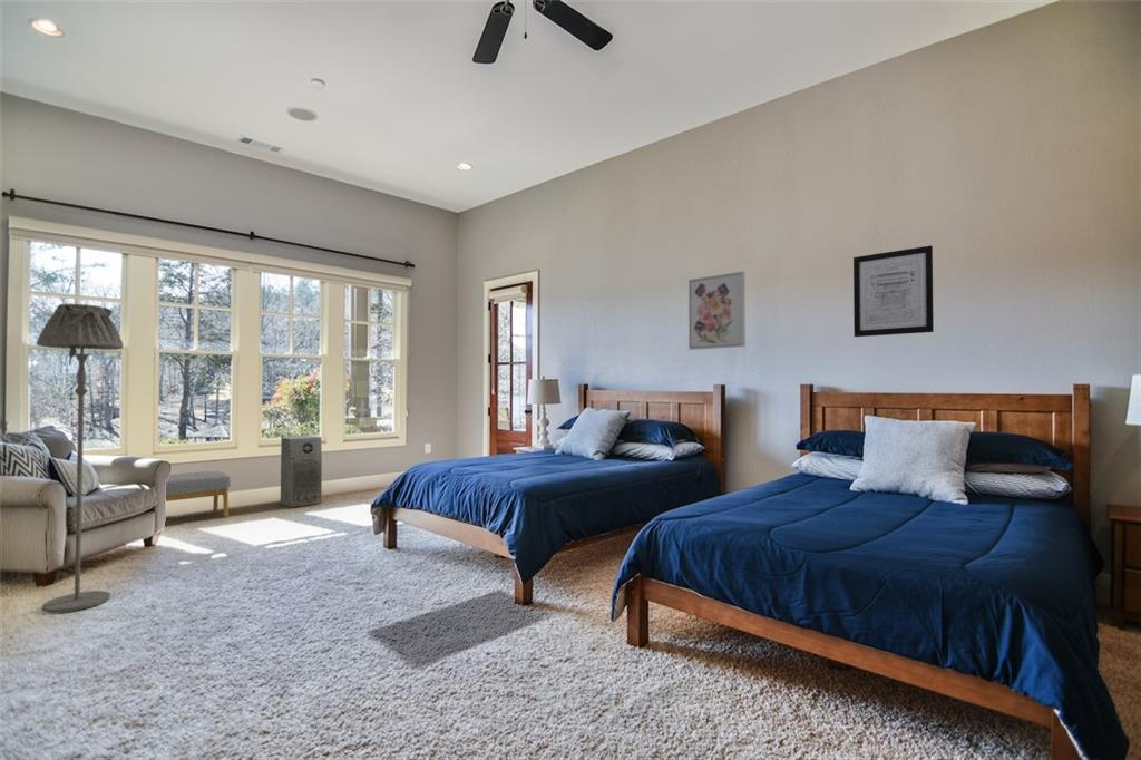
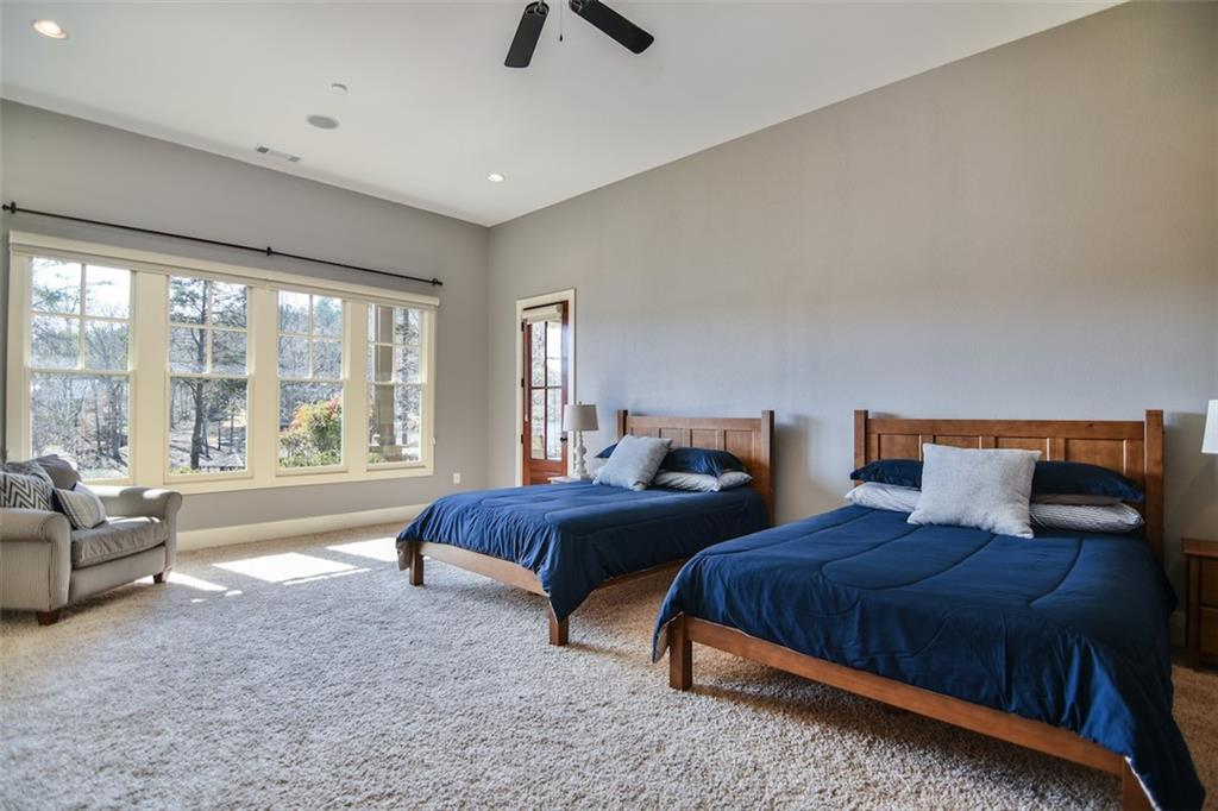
- wall art [687,271,747,351]
- wall art [852,244,935,338]
- air purifier [280,435,323,508]
- footstool [165,470,232,518]
- floor lamp [36,303,125,614]
